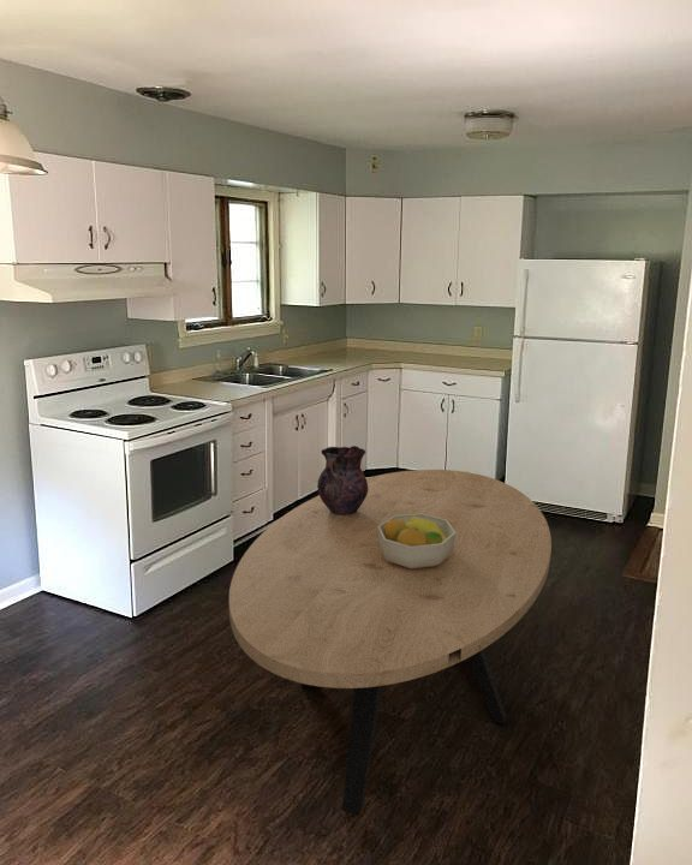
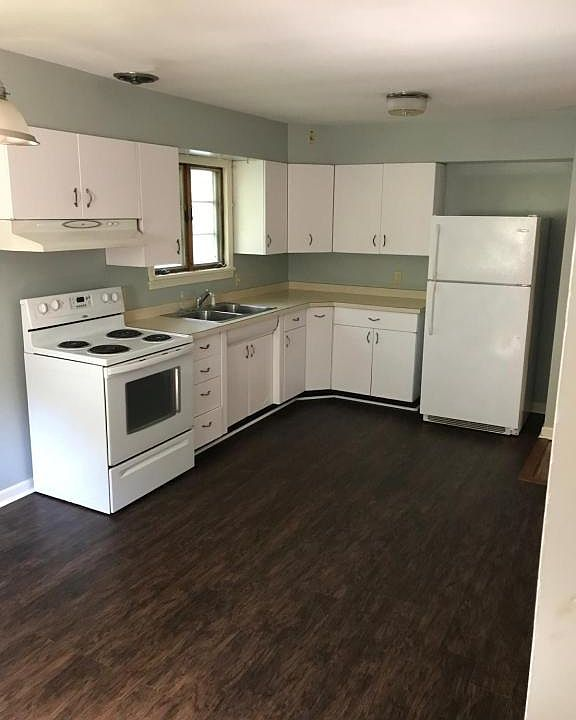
- vase [316,445,368,515]
- fruit bowl [377,513,457,569]
- dining table [228,469,553,815]
